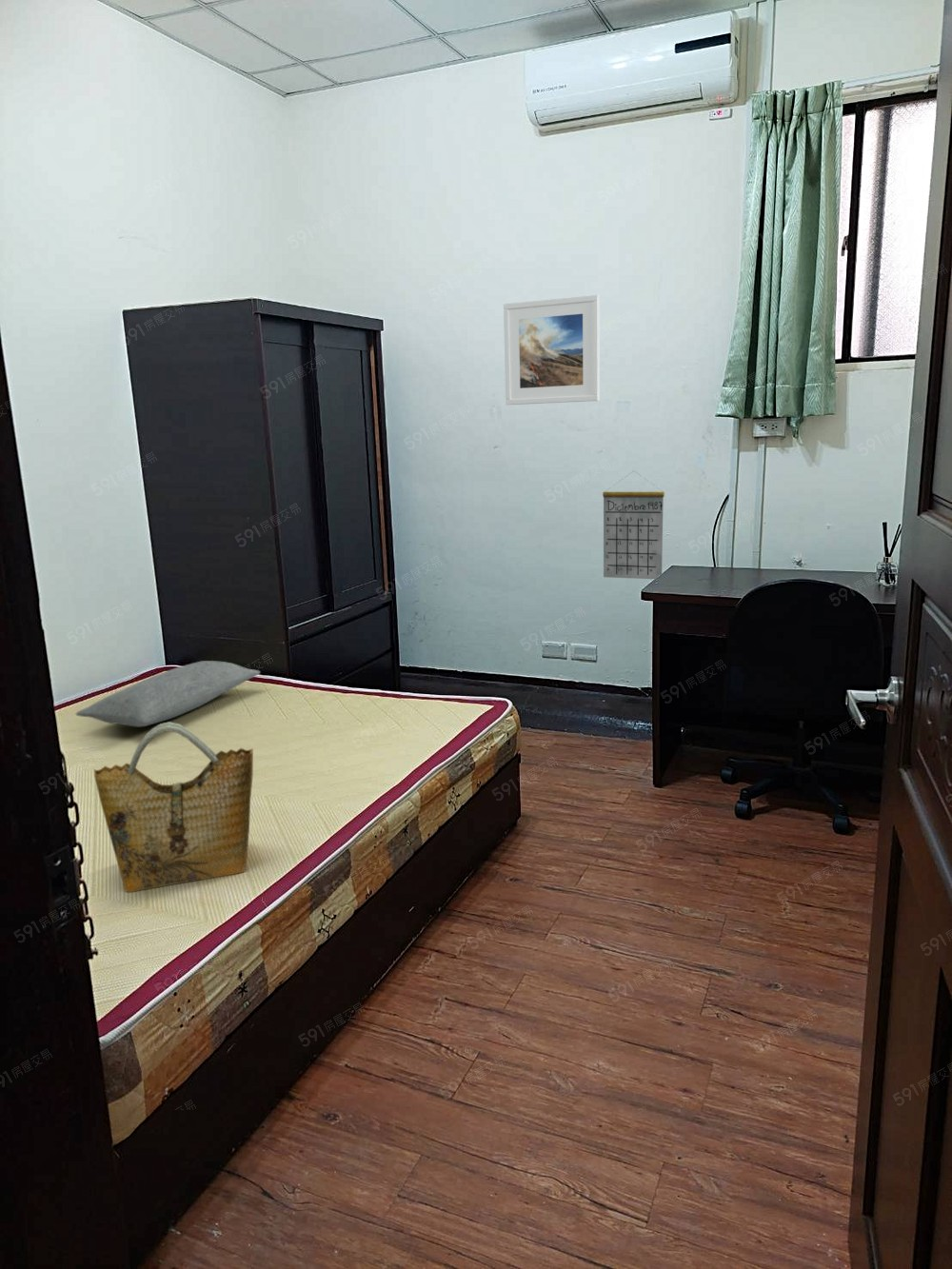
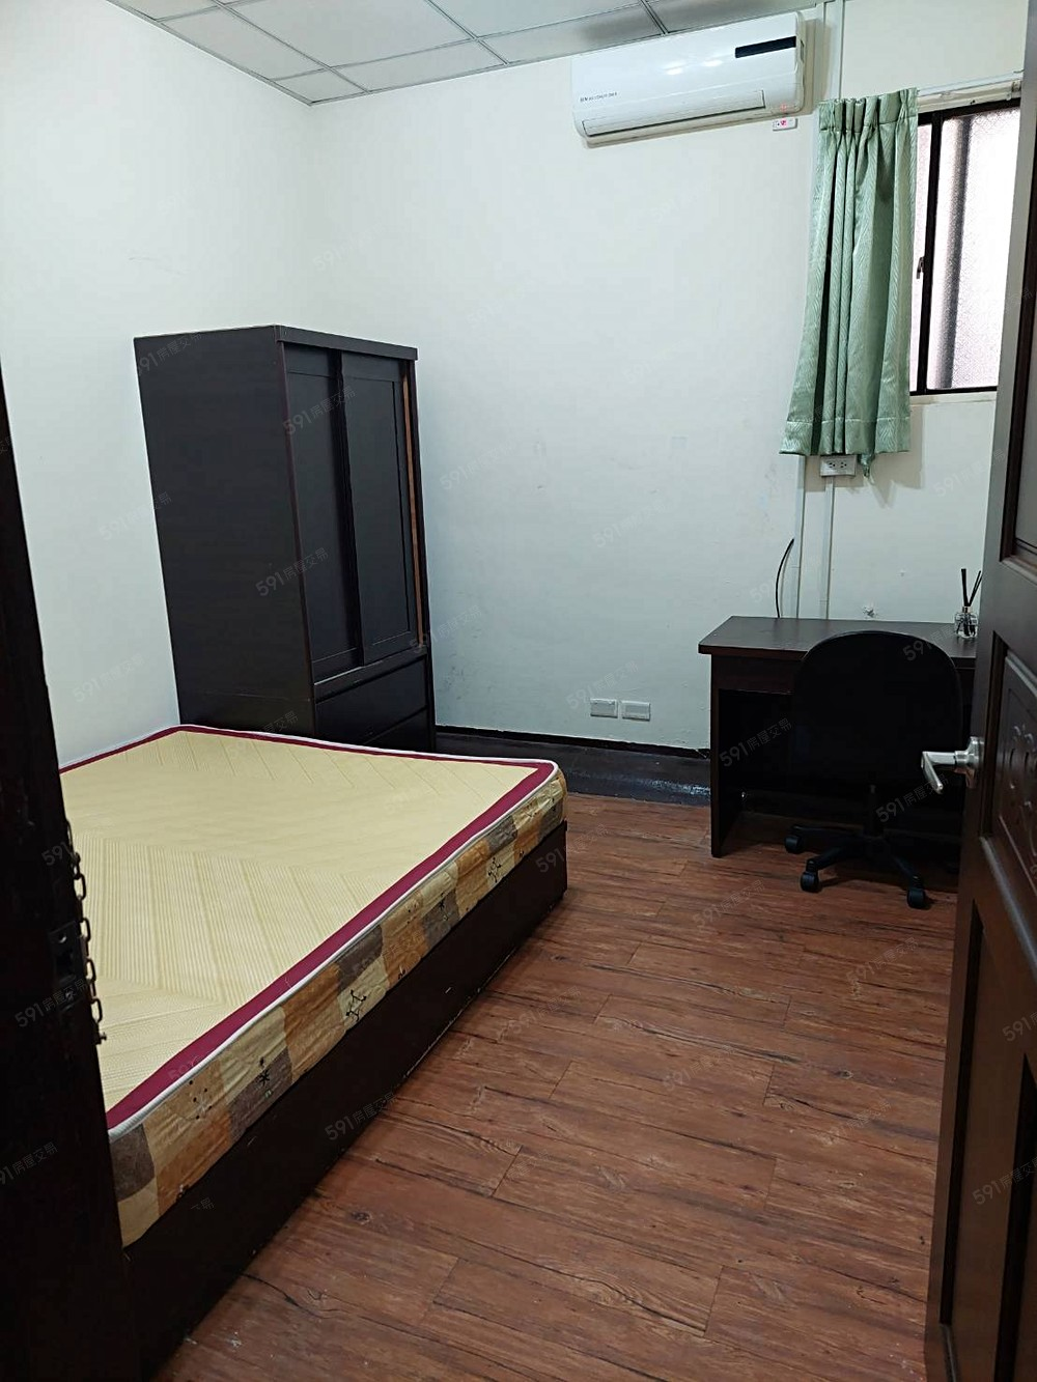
- calendar [602,470,665,580]
- grocery bag [92,722,254,893]
- pillow [75,660,261,727]
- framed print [503,294,601,406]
